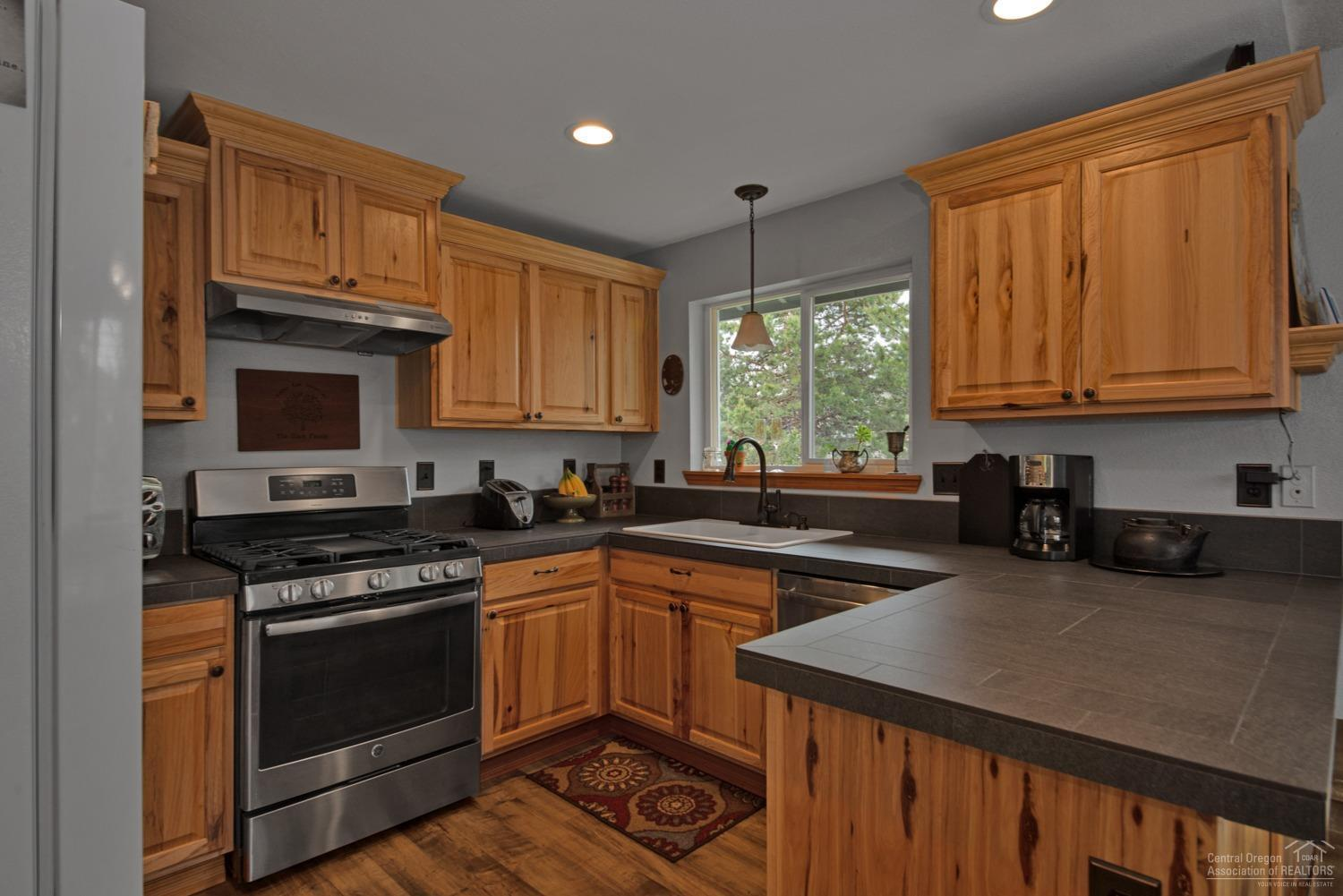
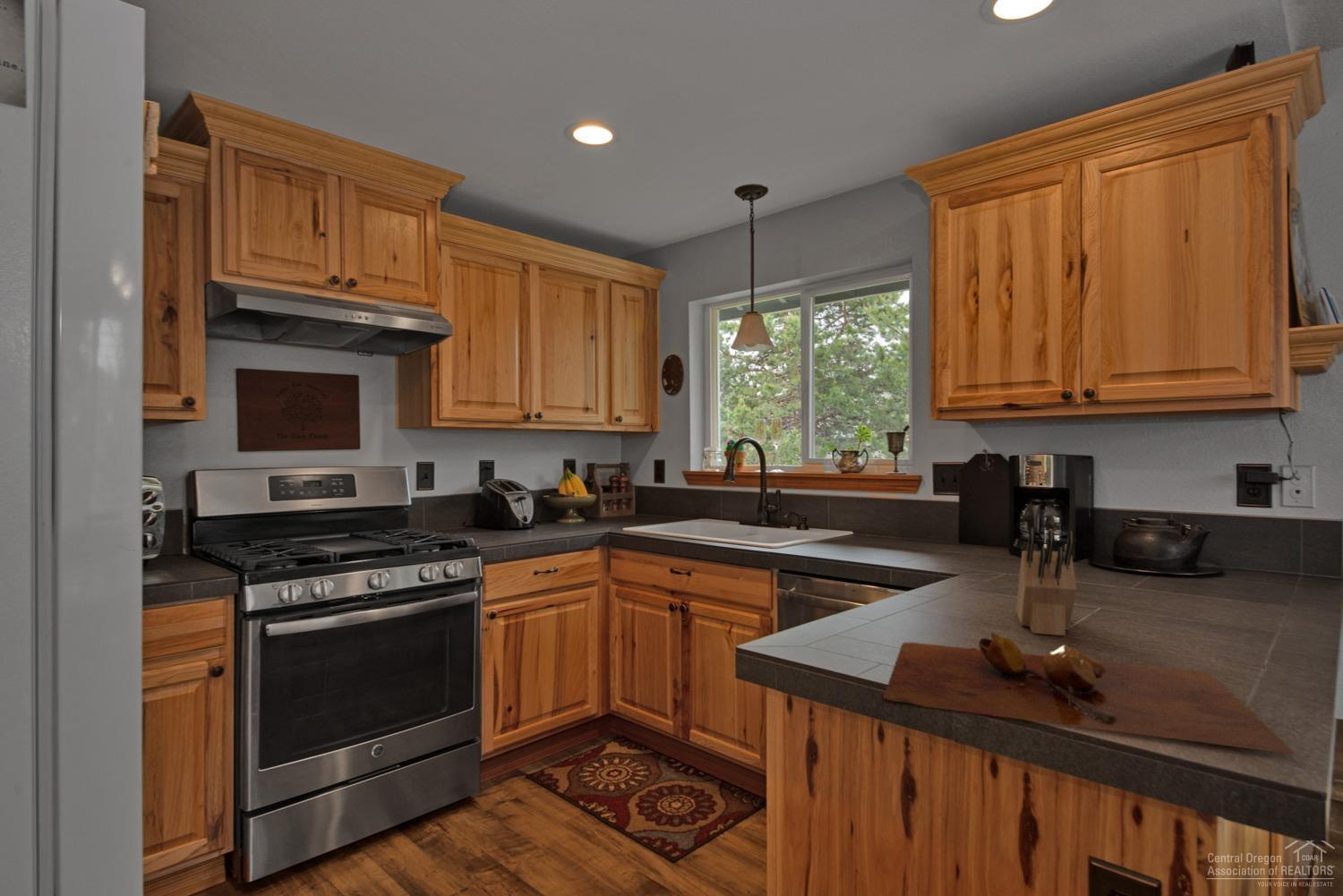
+ cutting board [882,632,1296,755]
+ knife block [1015,527,1078,636]
